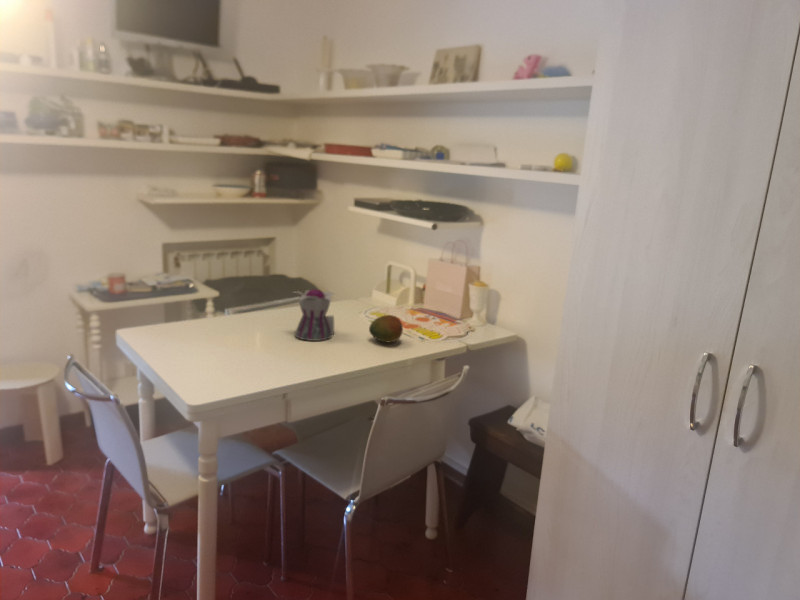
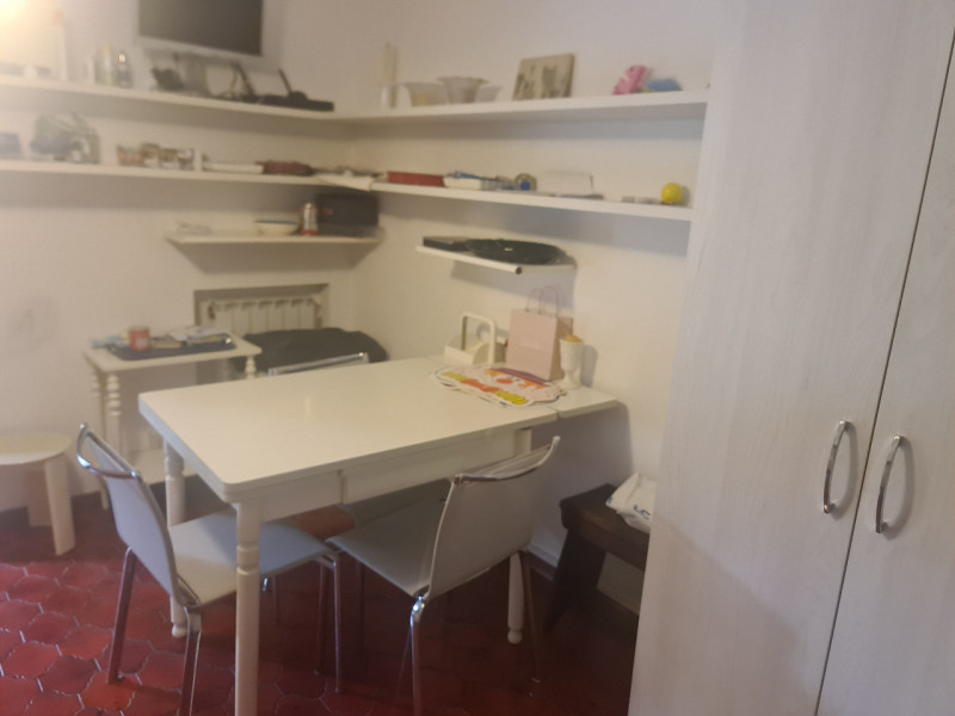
- teapot [291,288,337,342]
- fruit [368,314,404,343]
